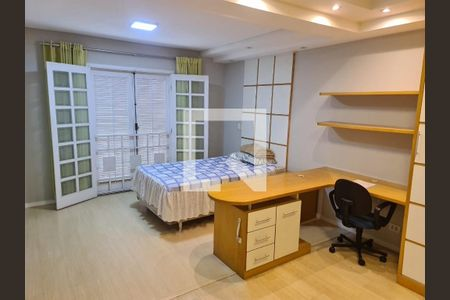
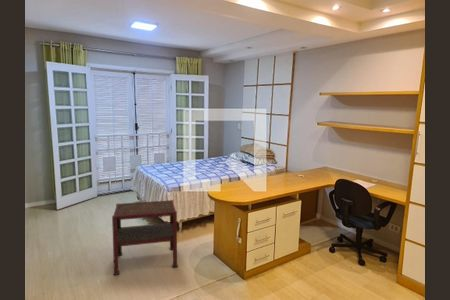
+ side table [111,199,179,276]
